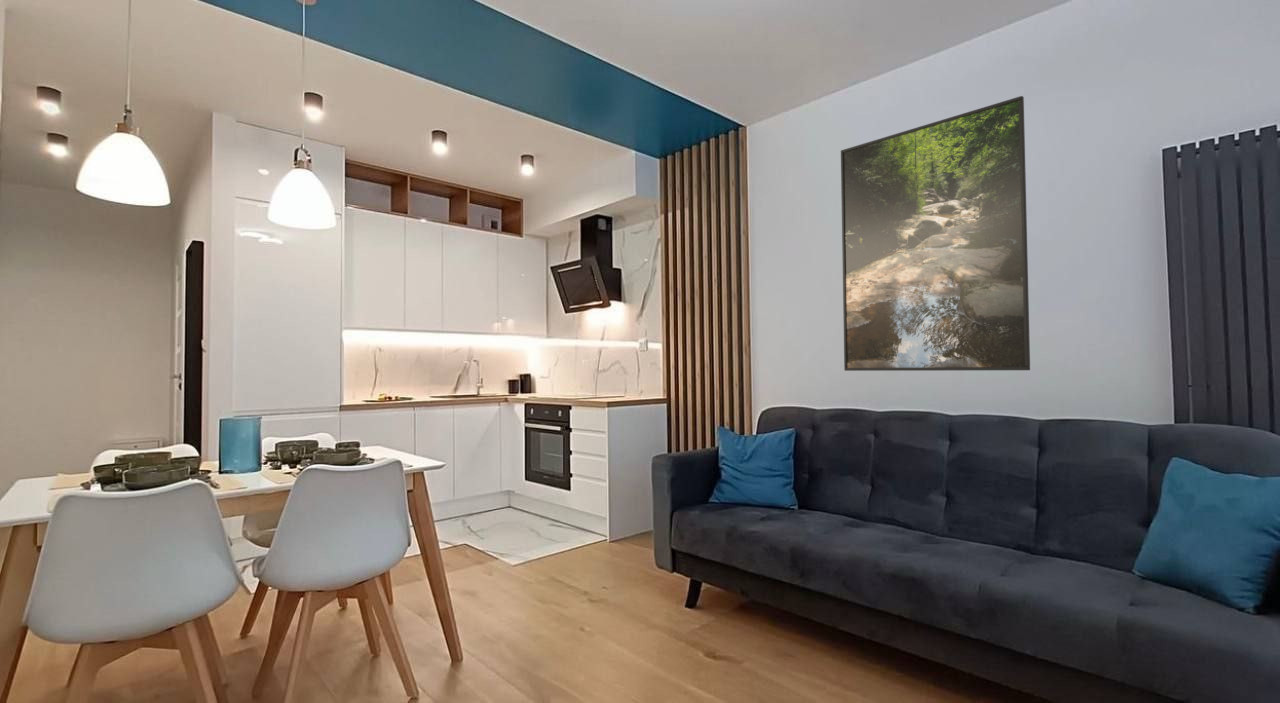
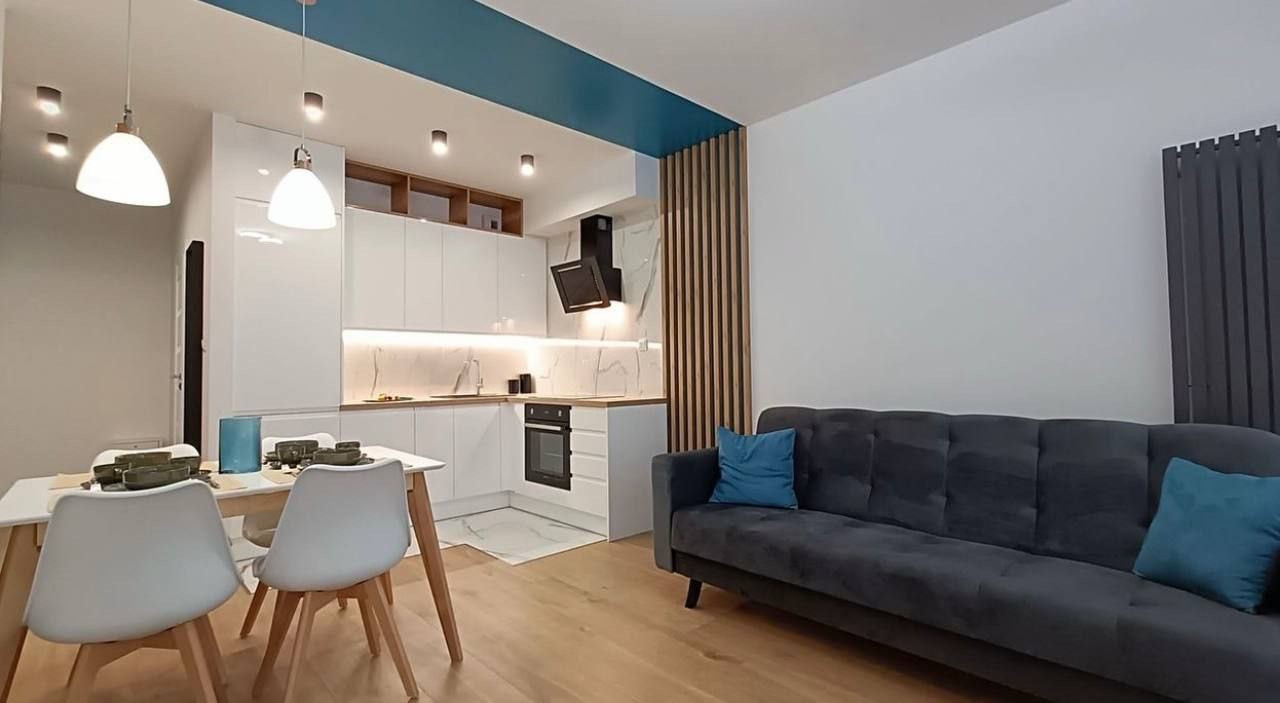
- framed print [840,95,1031,372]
